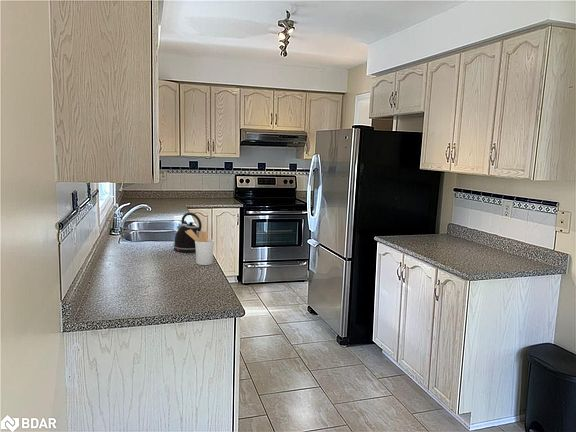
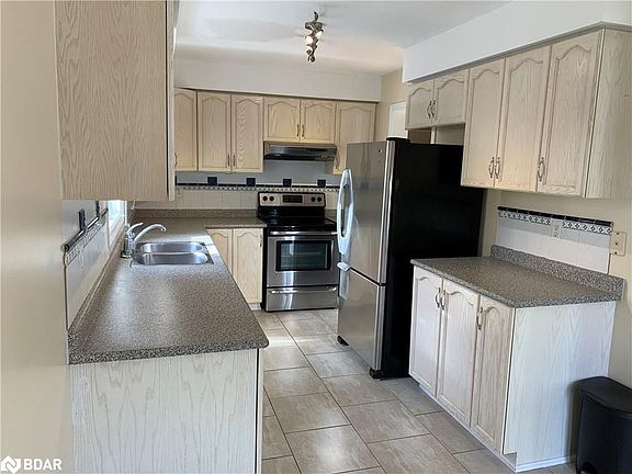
- utensil holder [185,229,215,266]
- kettle [172,212,203,253]
